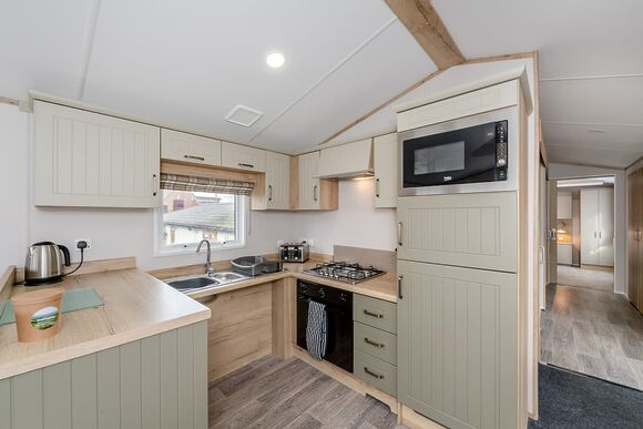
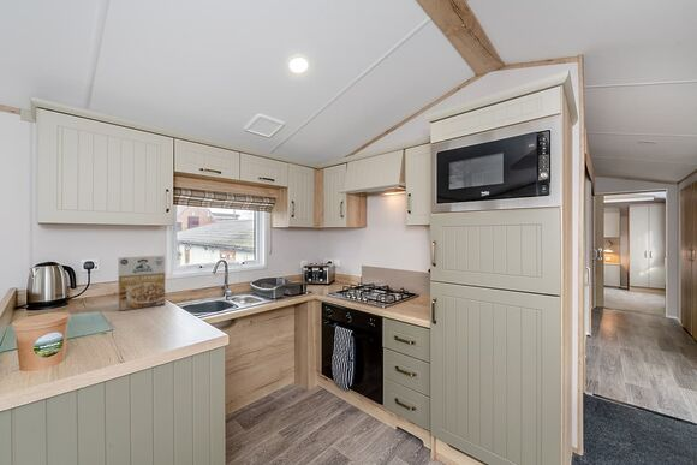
+ cereal box [118,255,166,312]
